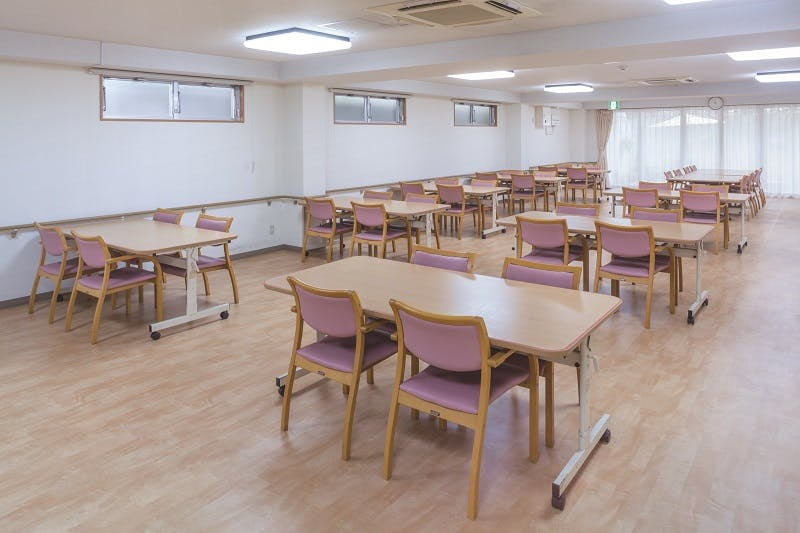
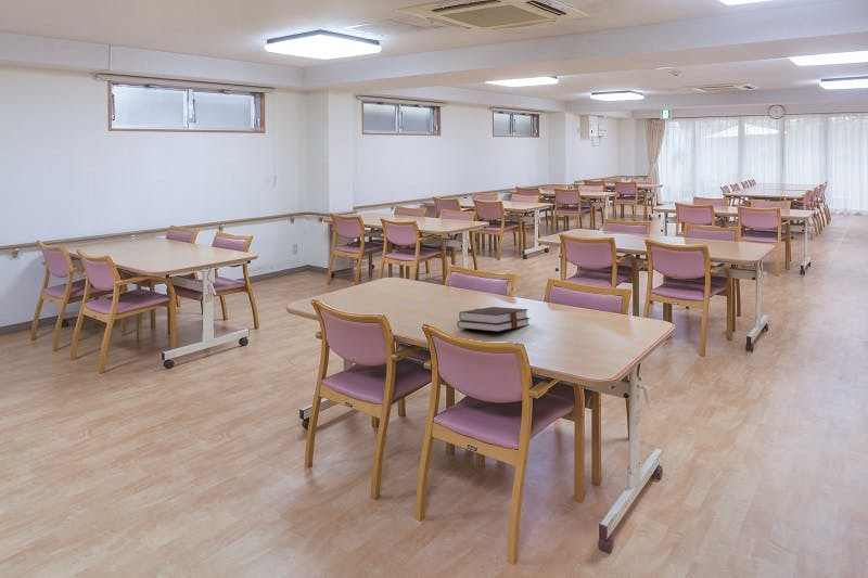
+ hardback book [456,306,532,333]
